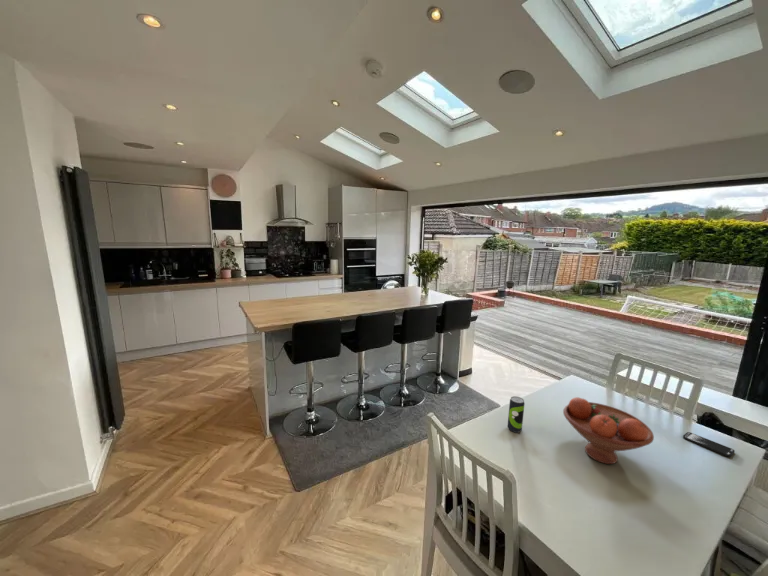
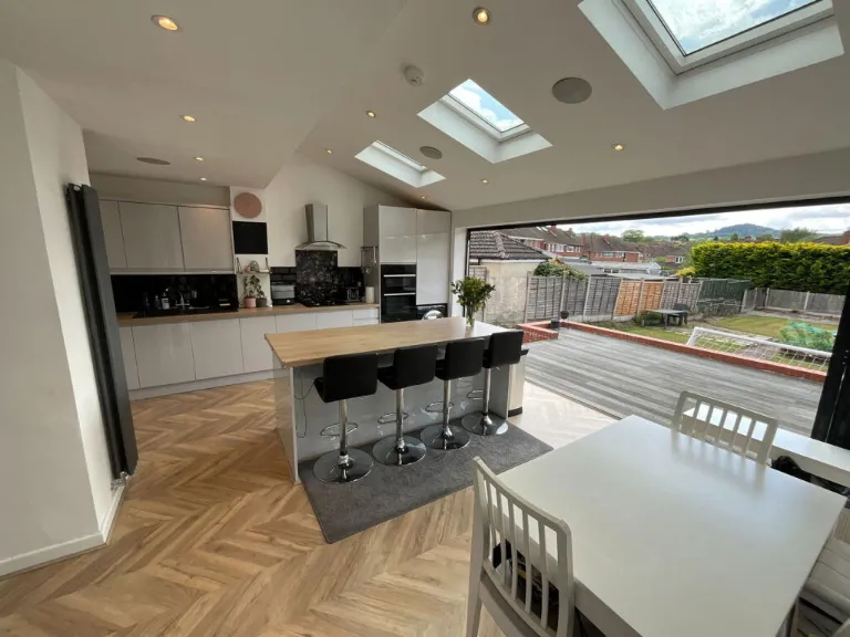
- beverage can [507,395,526,434]
- smartphone [682,431,735,458]
- fruit bowl [562,396,655,465]
